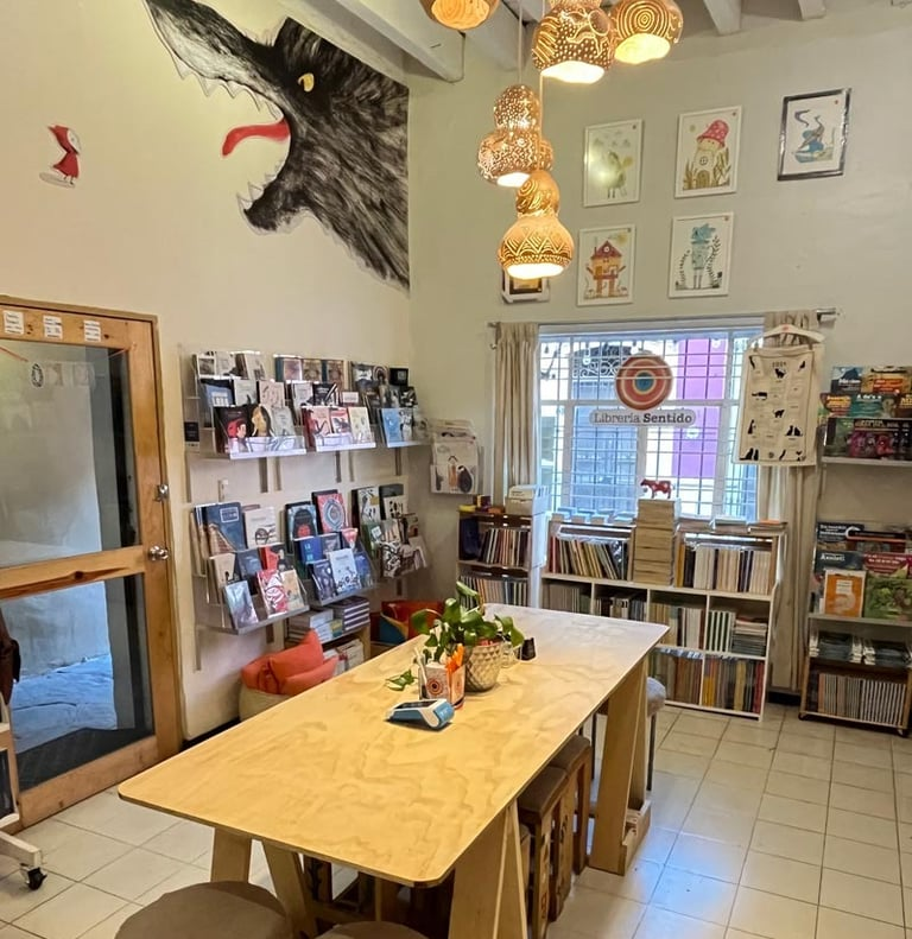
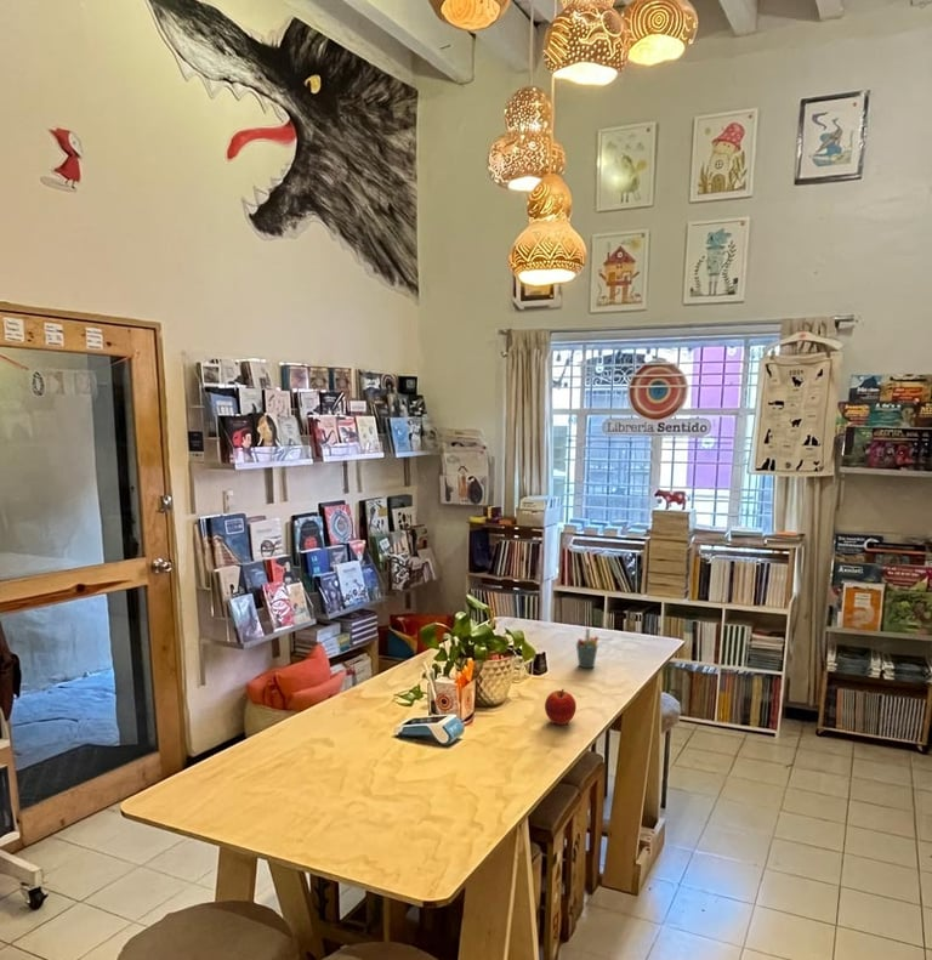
+ pen holder [575,627,599,669]
+ apple [544,688,578,726]
